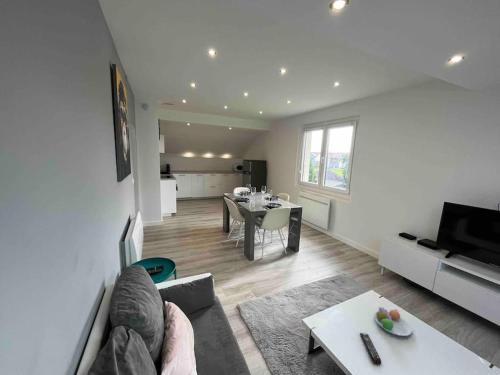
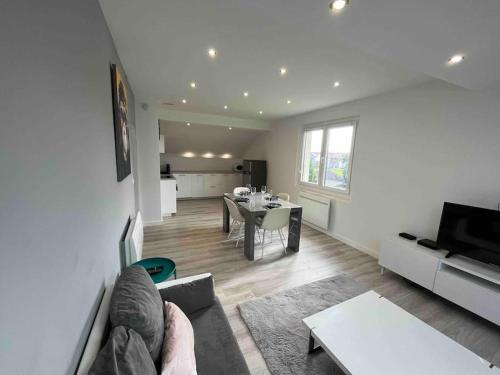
- remote control [359,332,382,366]
- fruit bowl [373,306,413,337]
